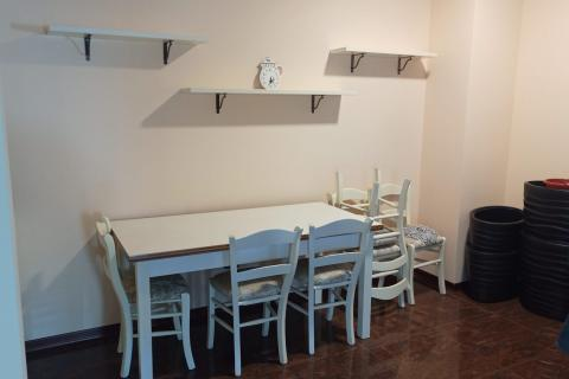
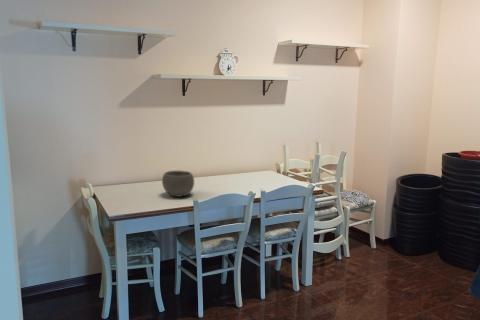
+ bowl [161,169,195,198]
